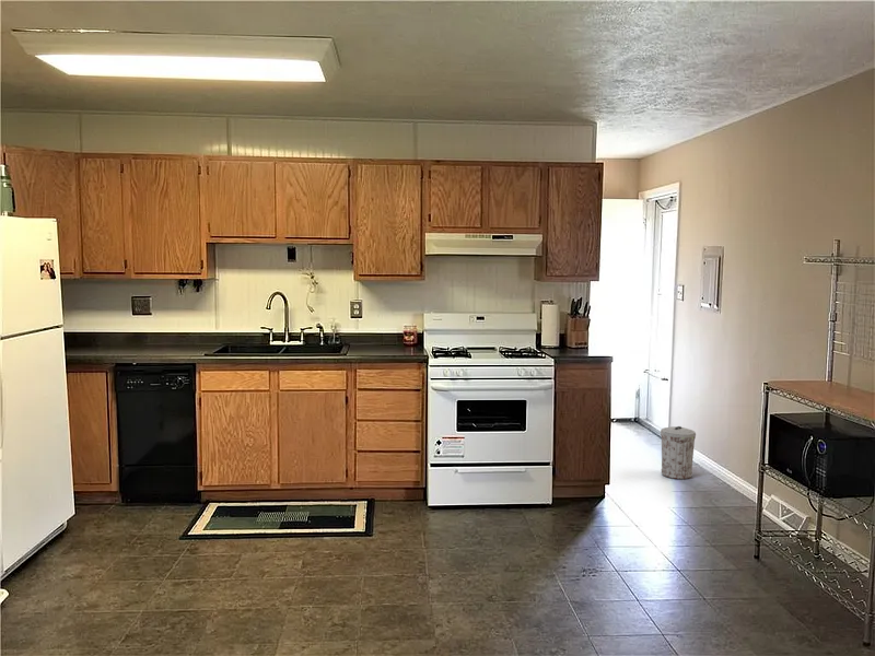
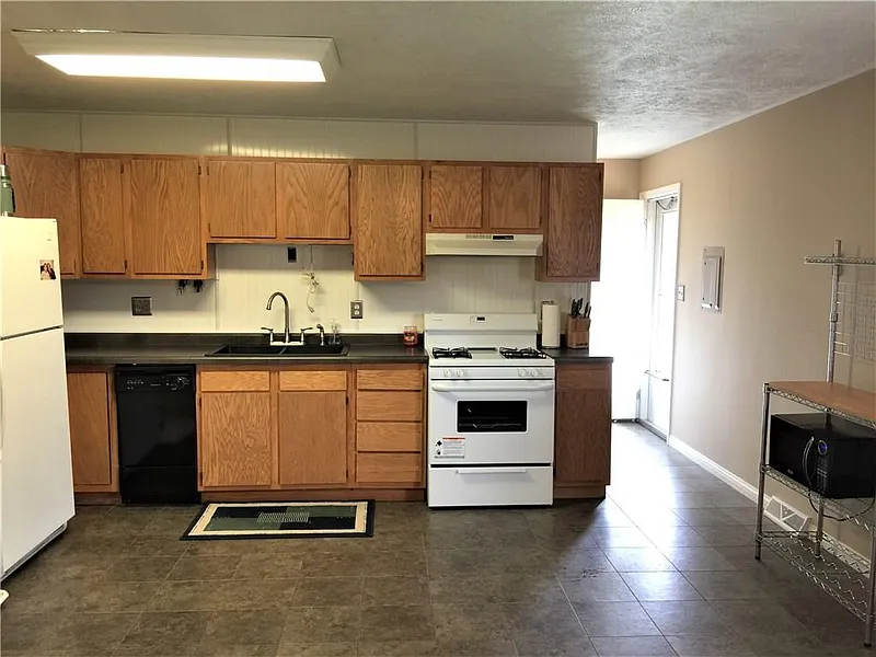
- trash can [660,425,697,480]
